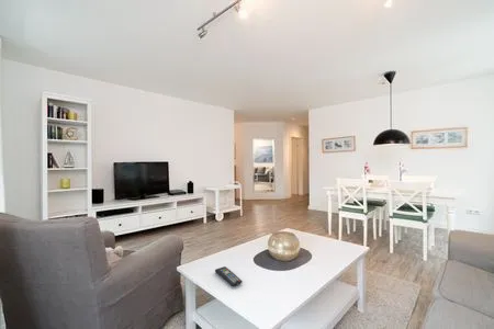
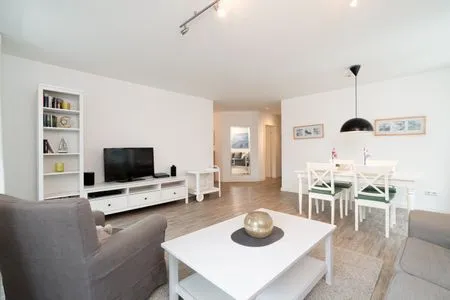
- remote control [214,265,244,287]
